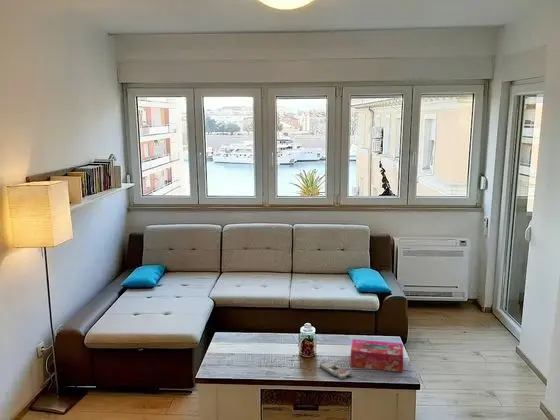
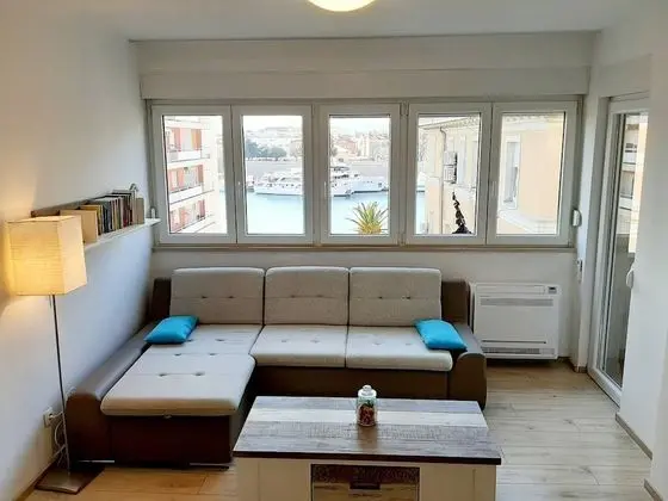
- tissue box [350,338,404,373]
- remote control [318,360,352,381]
